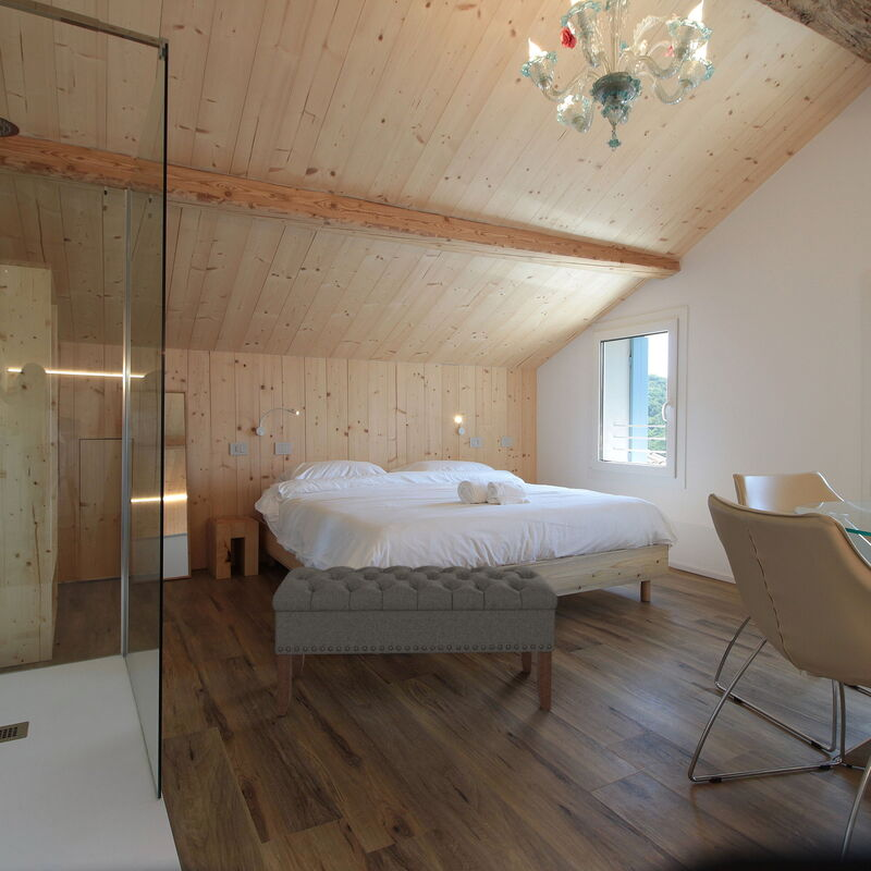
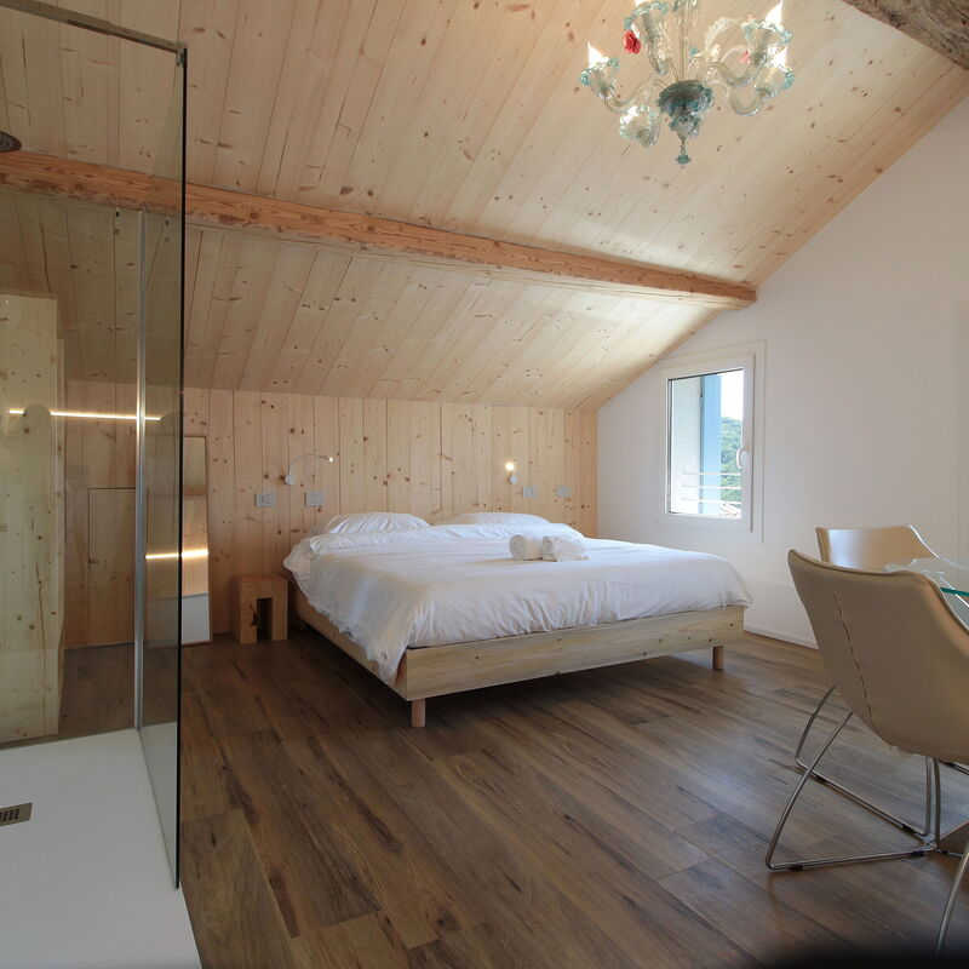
- bench [271,564,560,716]
